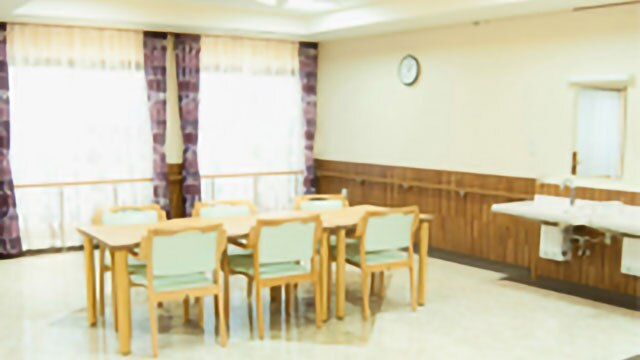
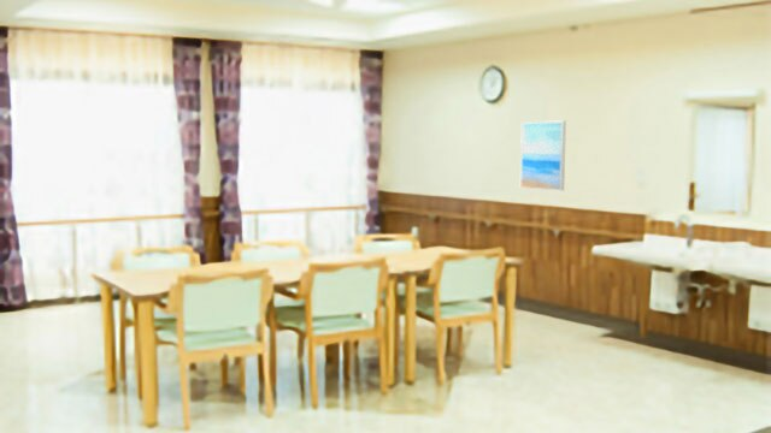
+ wall art [519,119,567,192]
